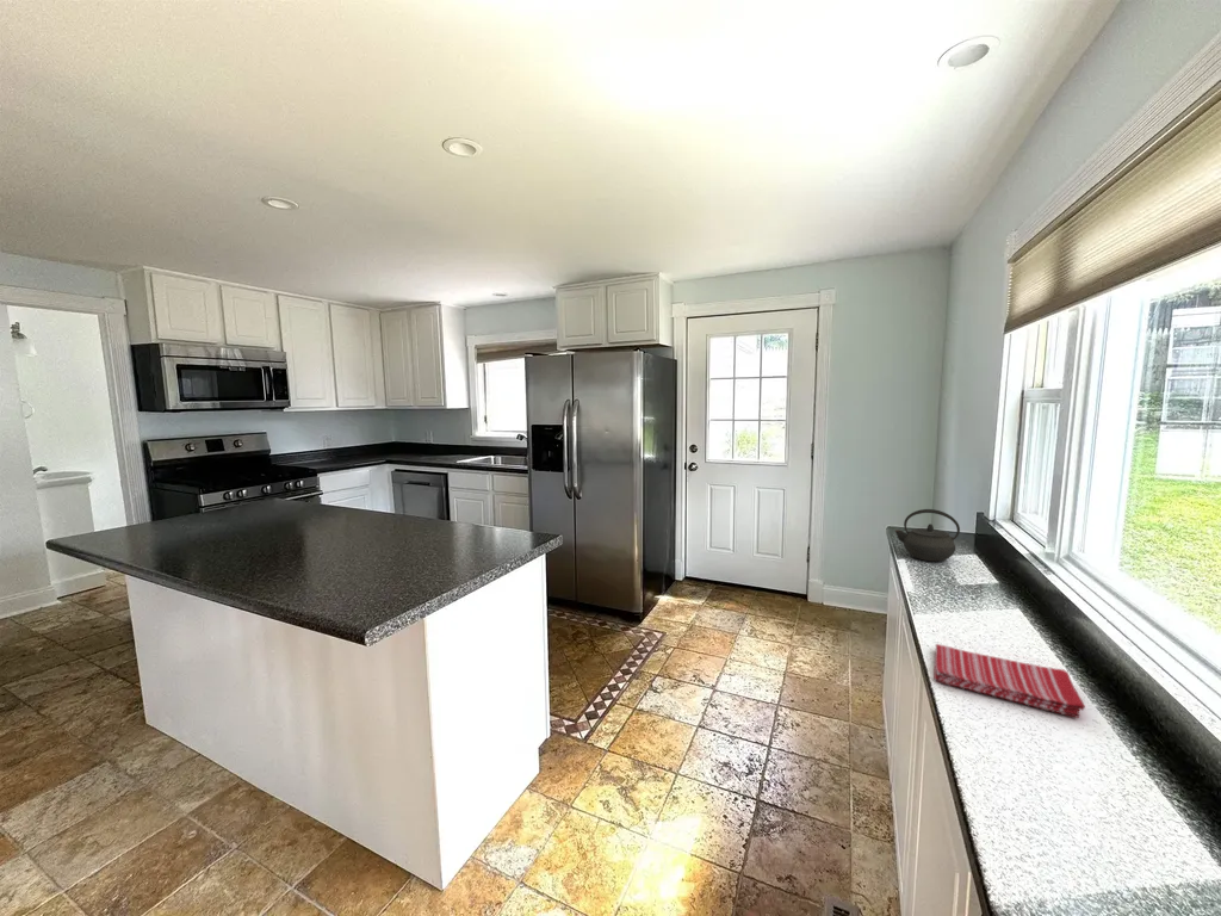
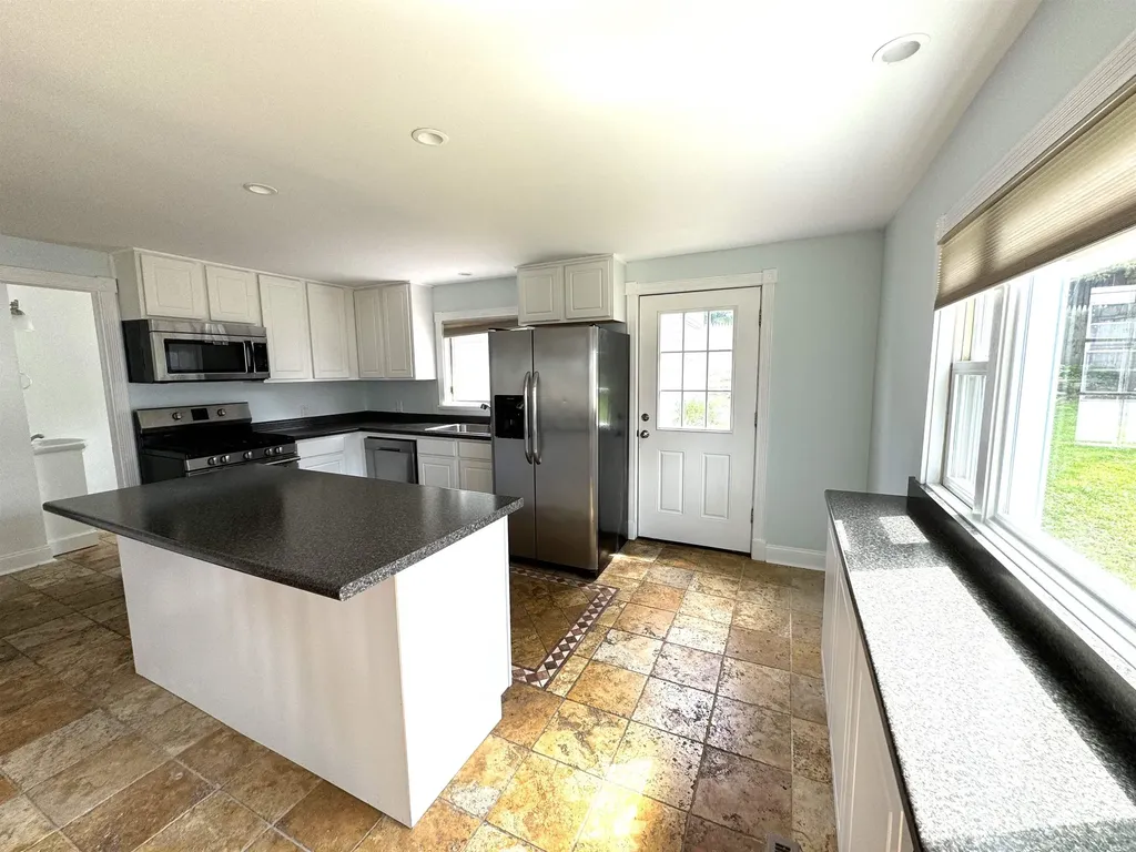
- kettle [894,508,961,562]
- dish towel [932,643,1086,719]
